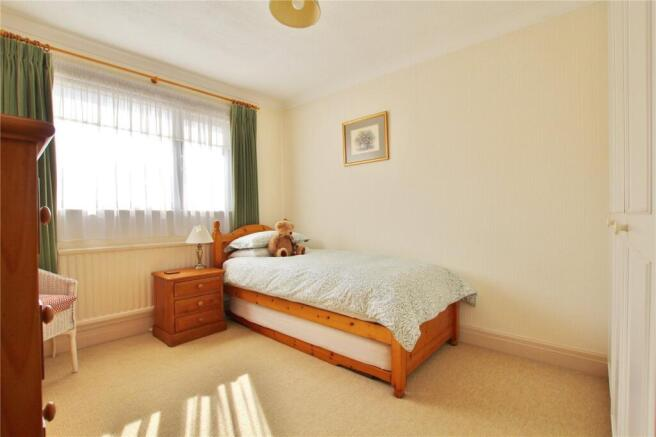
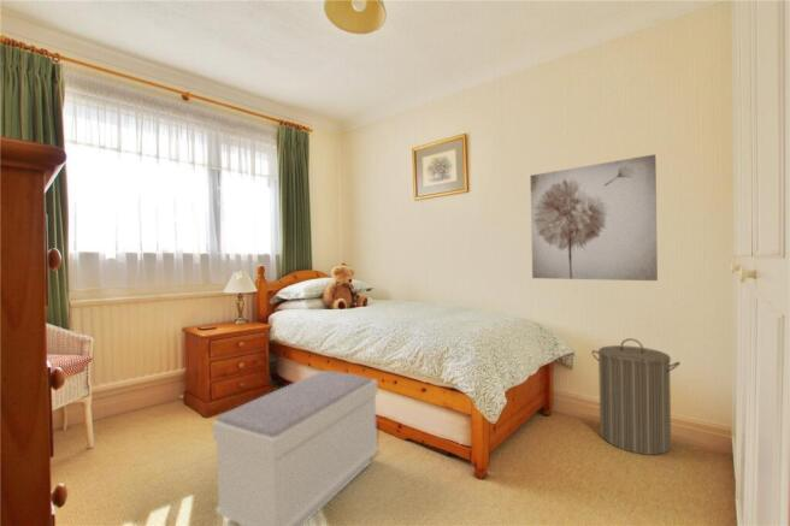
+ wall art [529,153,659,282]
+ laundry hamper [590,337,682,456]
+ bench [211,370,381,526]
